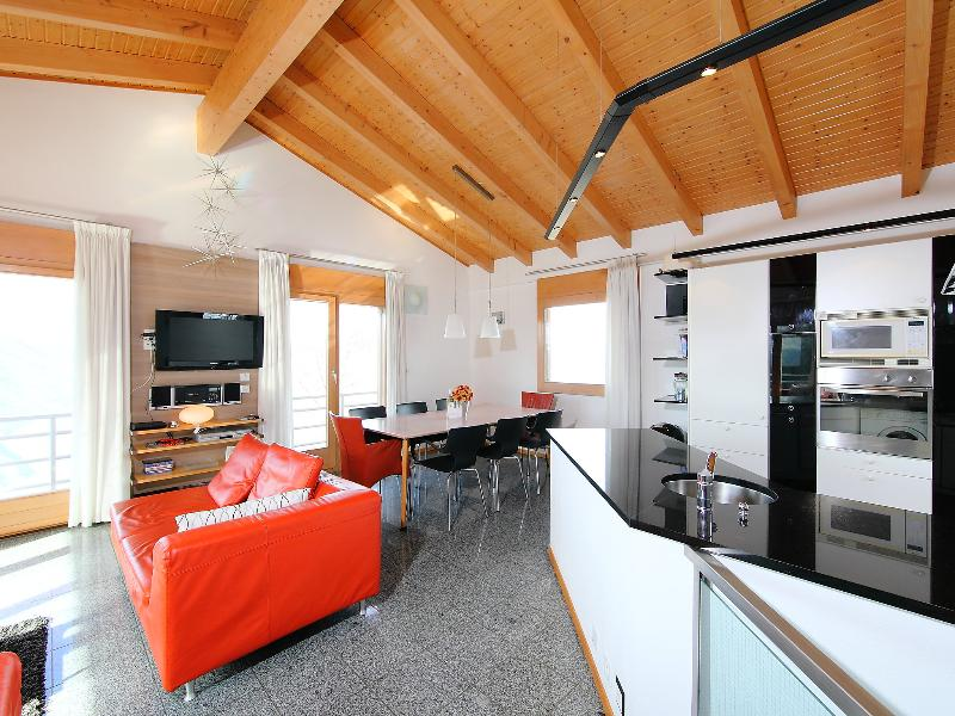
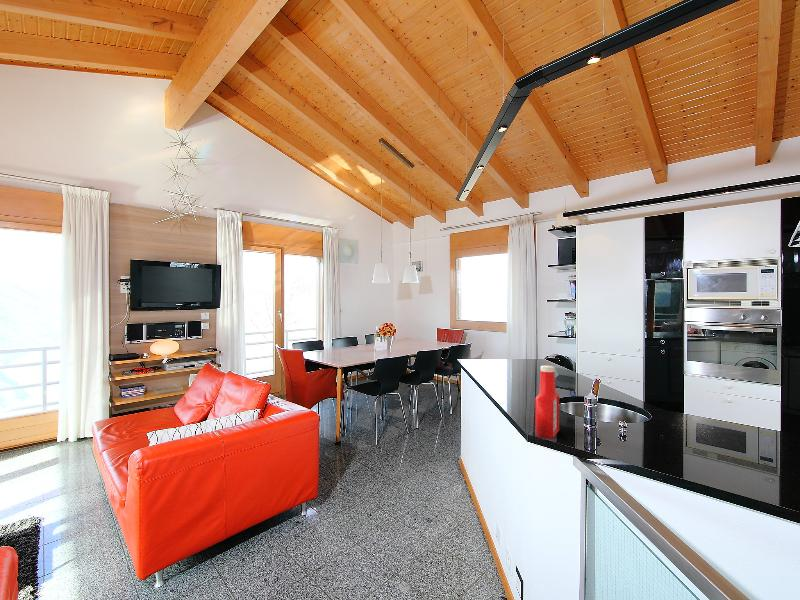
+ soap bottle [534,365,560,440]
